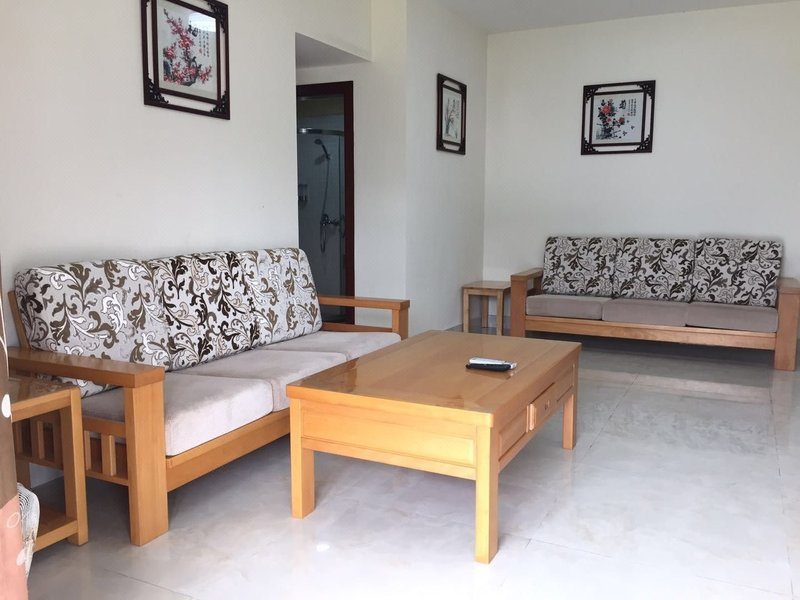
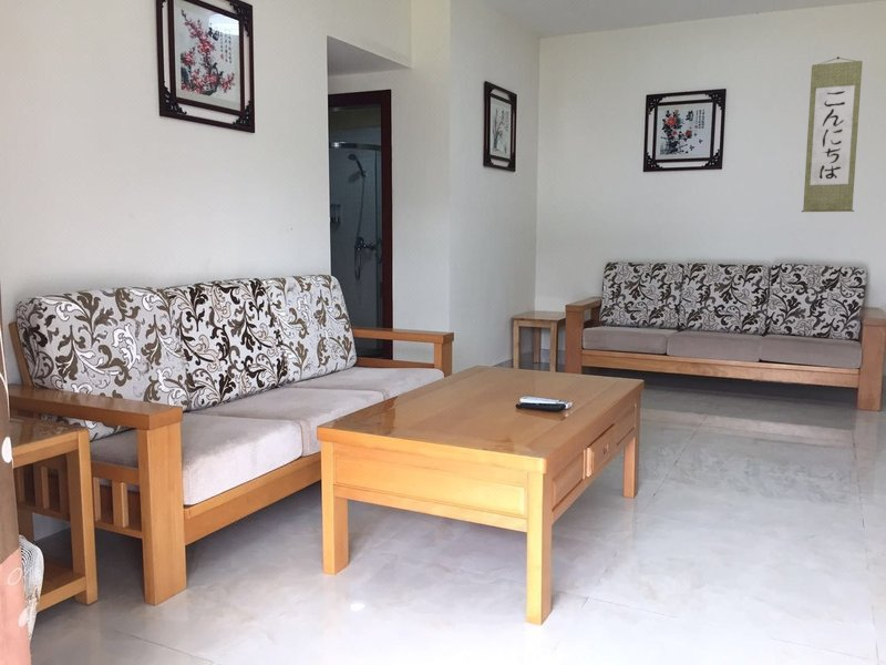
+ wall scroll [801,55,864,213]
